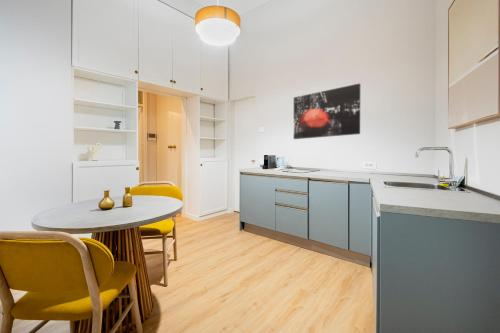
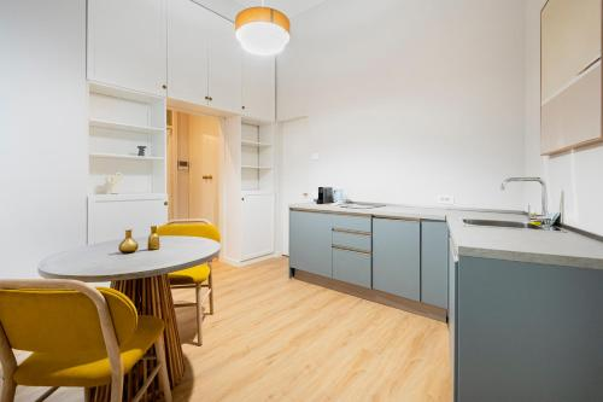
- wall art [293,82,361,140]
